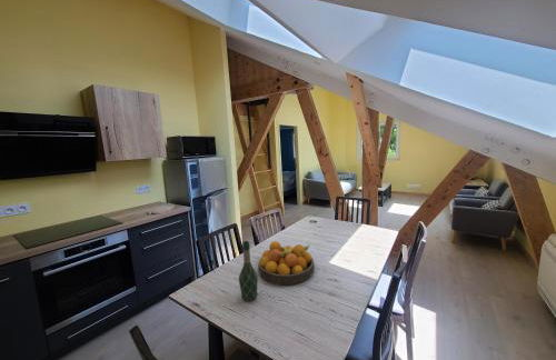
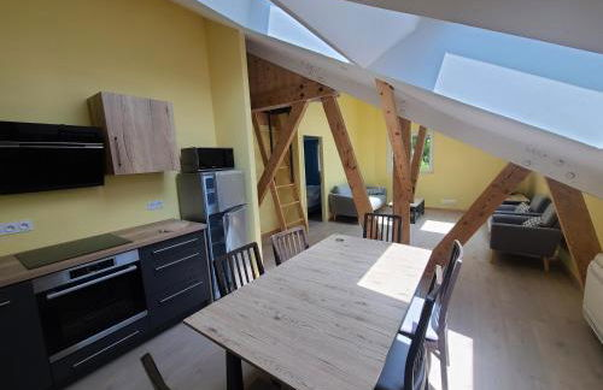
- fruit bowl [257,240,316,286]
- wine bottle [238,240,259,302]
